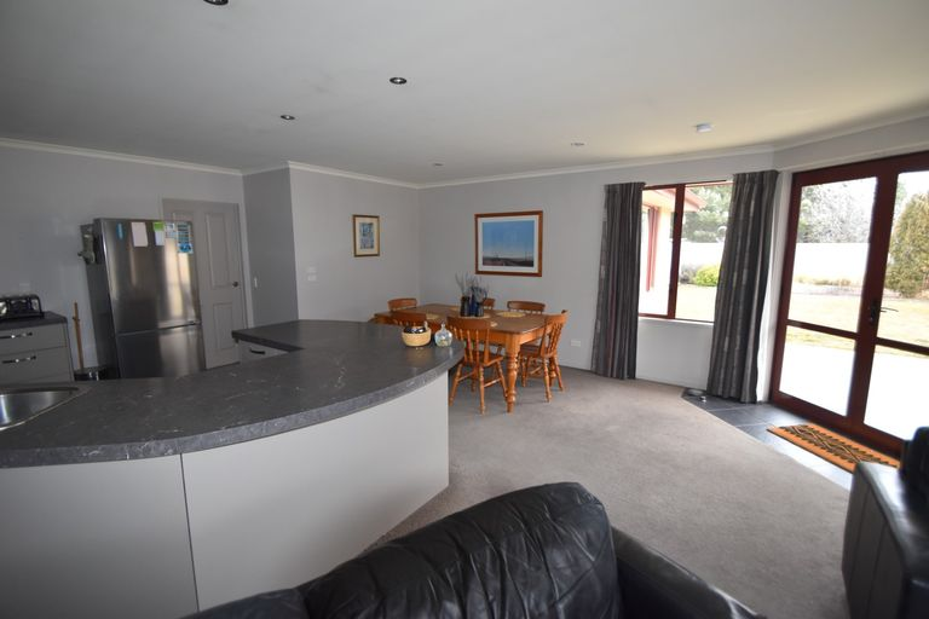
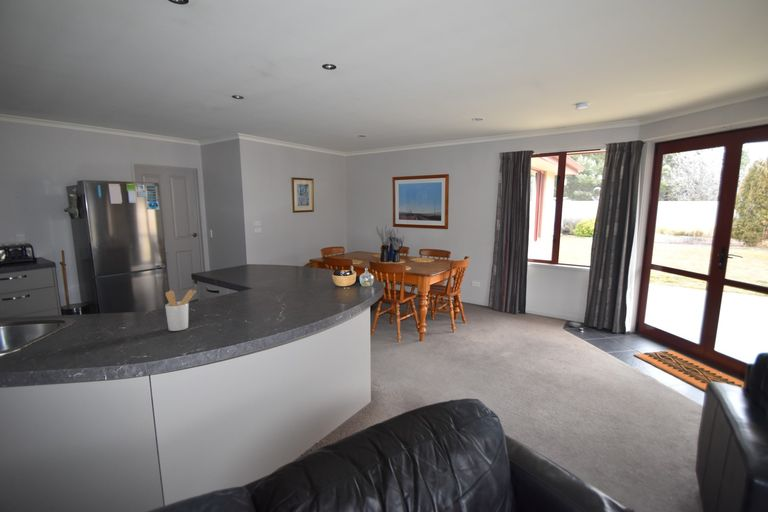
+ utensil holder [164,289,197,332]
